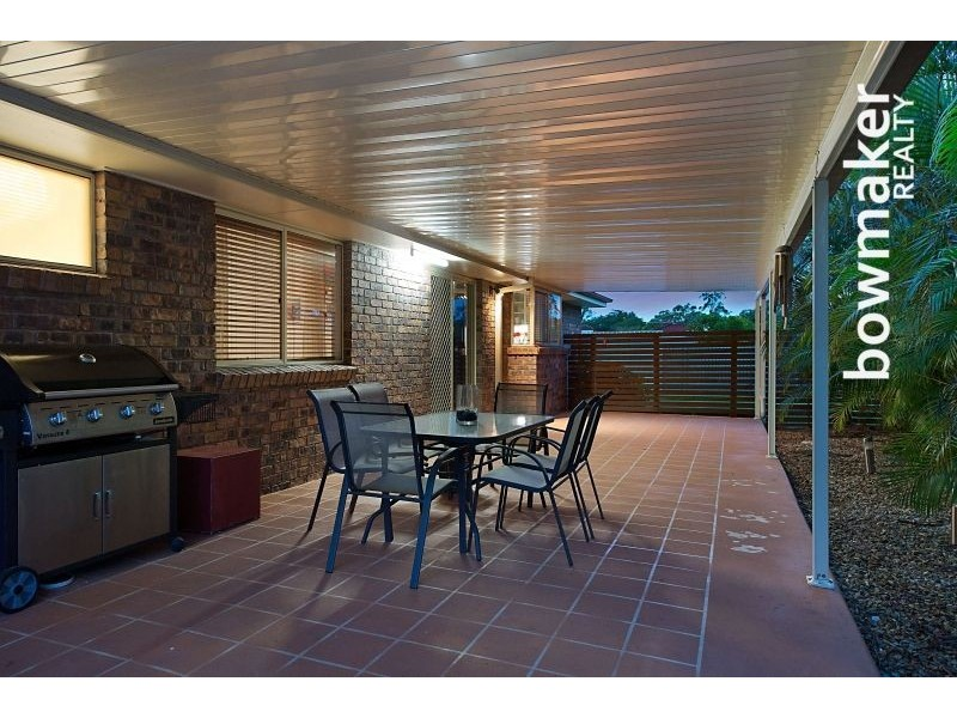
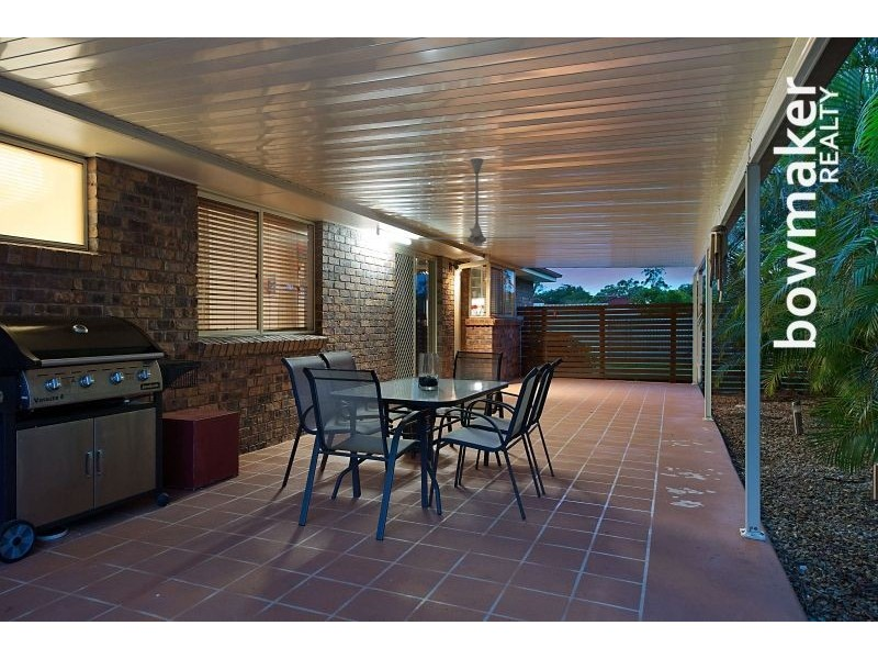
+ ceiling fan [417,157,537,247]
